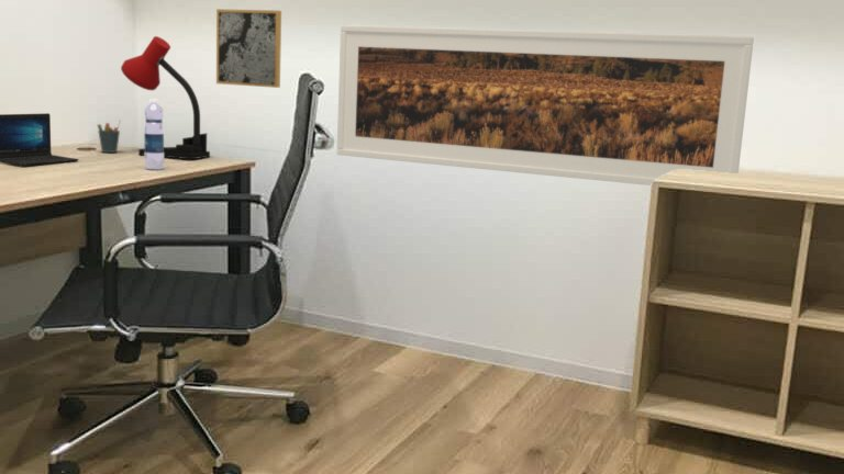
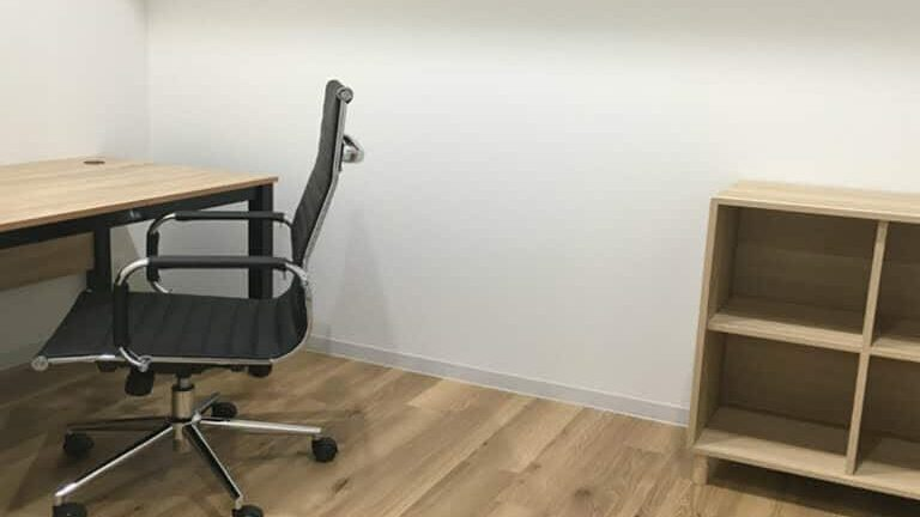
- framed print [336,24,755,187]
- desk lamp [120,35,211,160]
- pen holder [97,119,122,154]
- water bottle [143,98,165,170]
- wall art [215,8,282,89]
- laptop [0,112,80,167]
